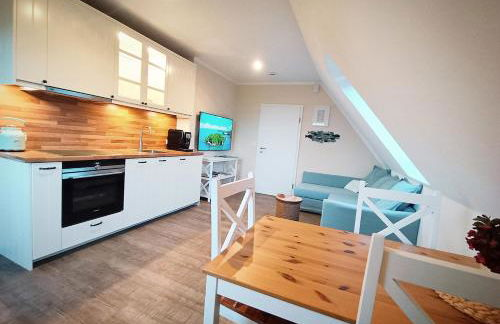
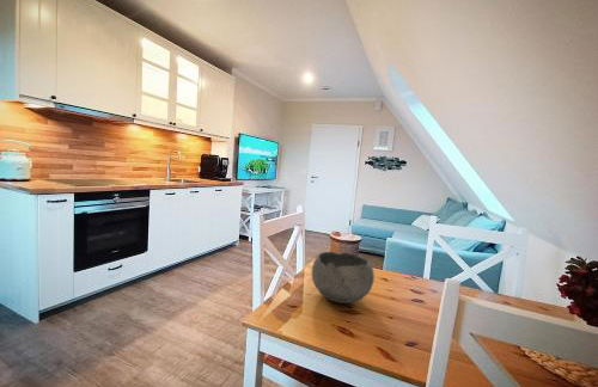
+ bowl [311,251,376,305]
